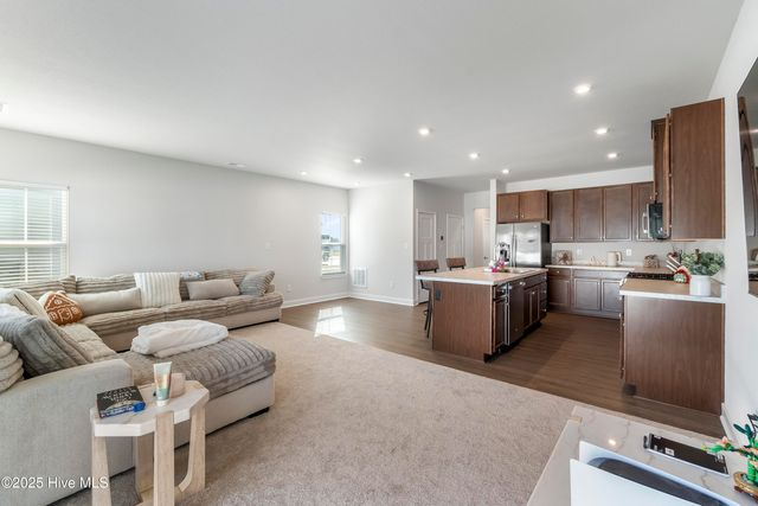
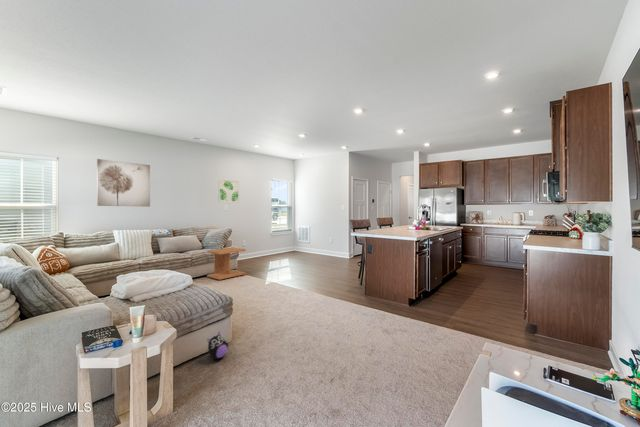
+ wall art [96,158,151,208]
+ side table [206,247,247,281]
+ wall art [217,178,240,204]
+ plush toy [206,331,229,360]
